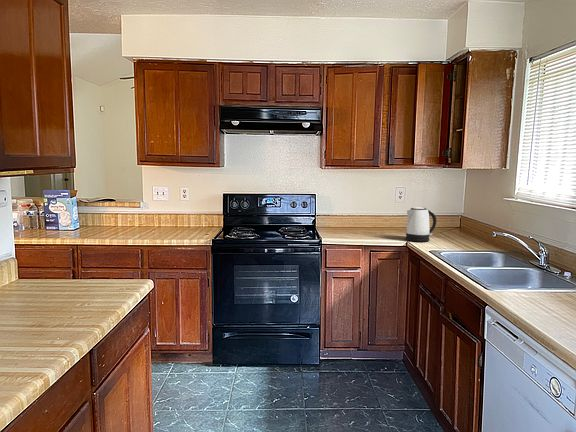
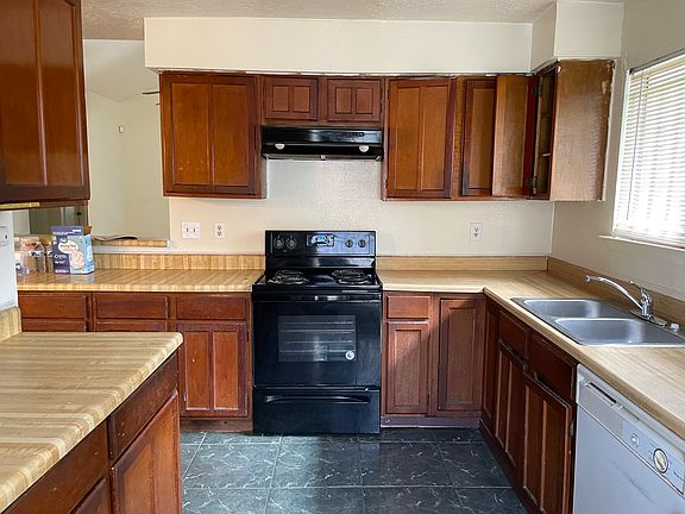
- kettle [405,206,437,243]
